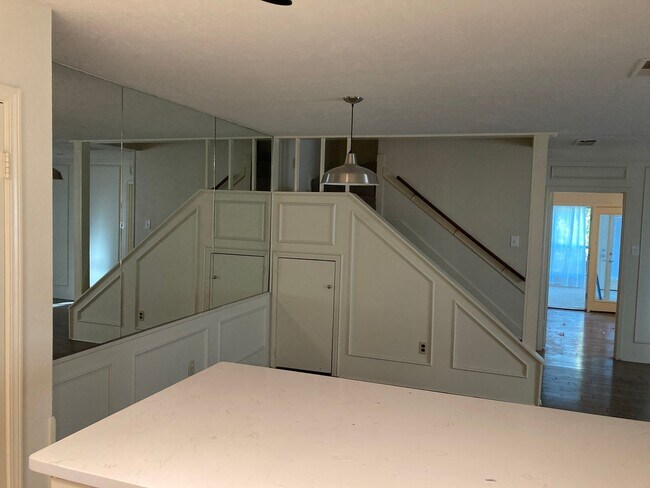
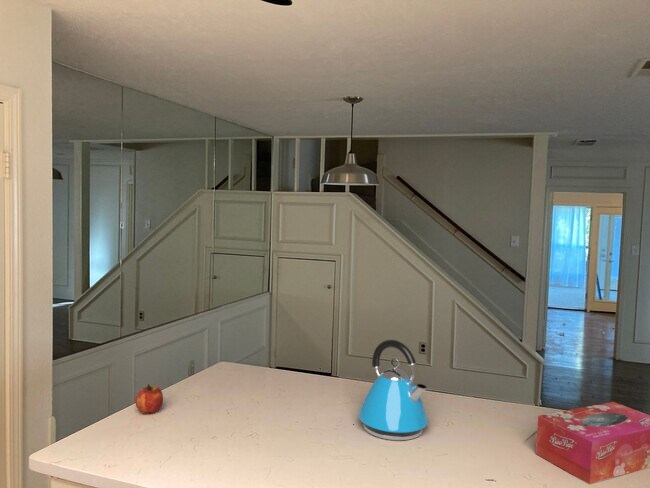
+ fruit [134,383,164,415]
+ tissue box [535,401,650,485]
+ kettle [357,339,429,441]
